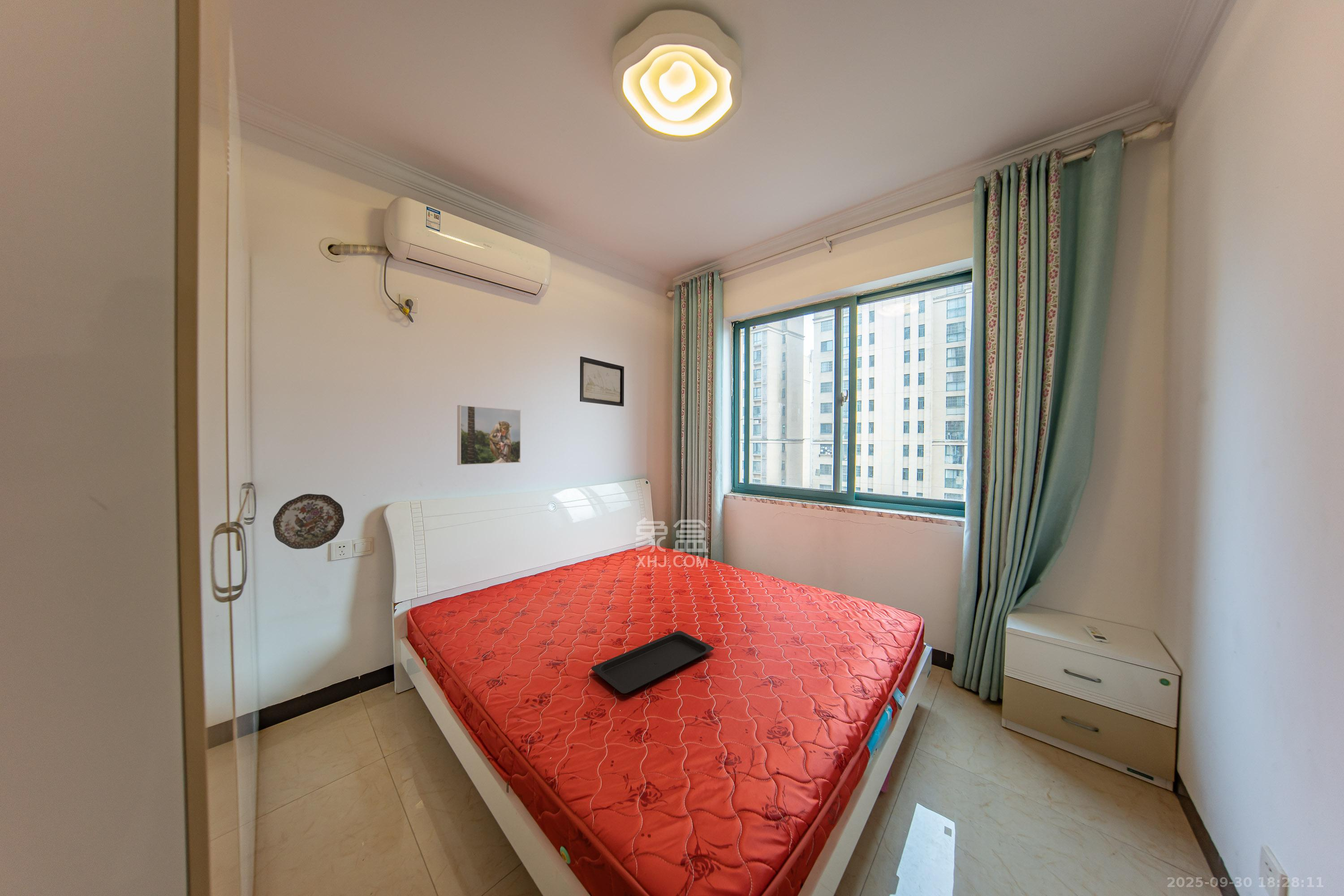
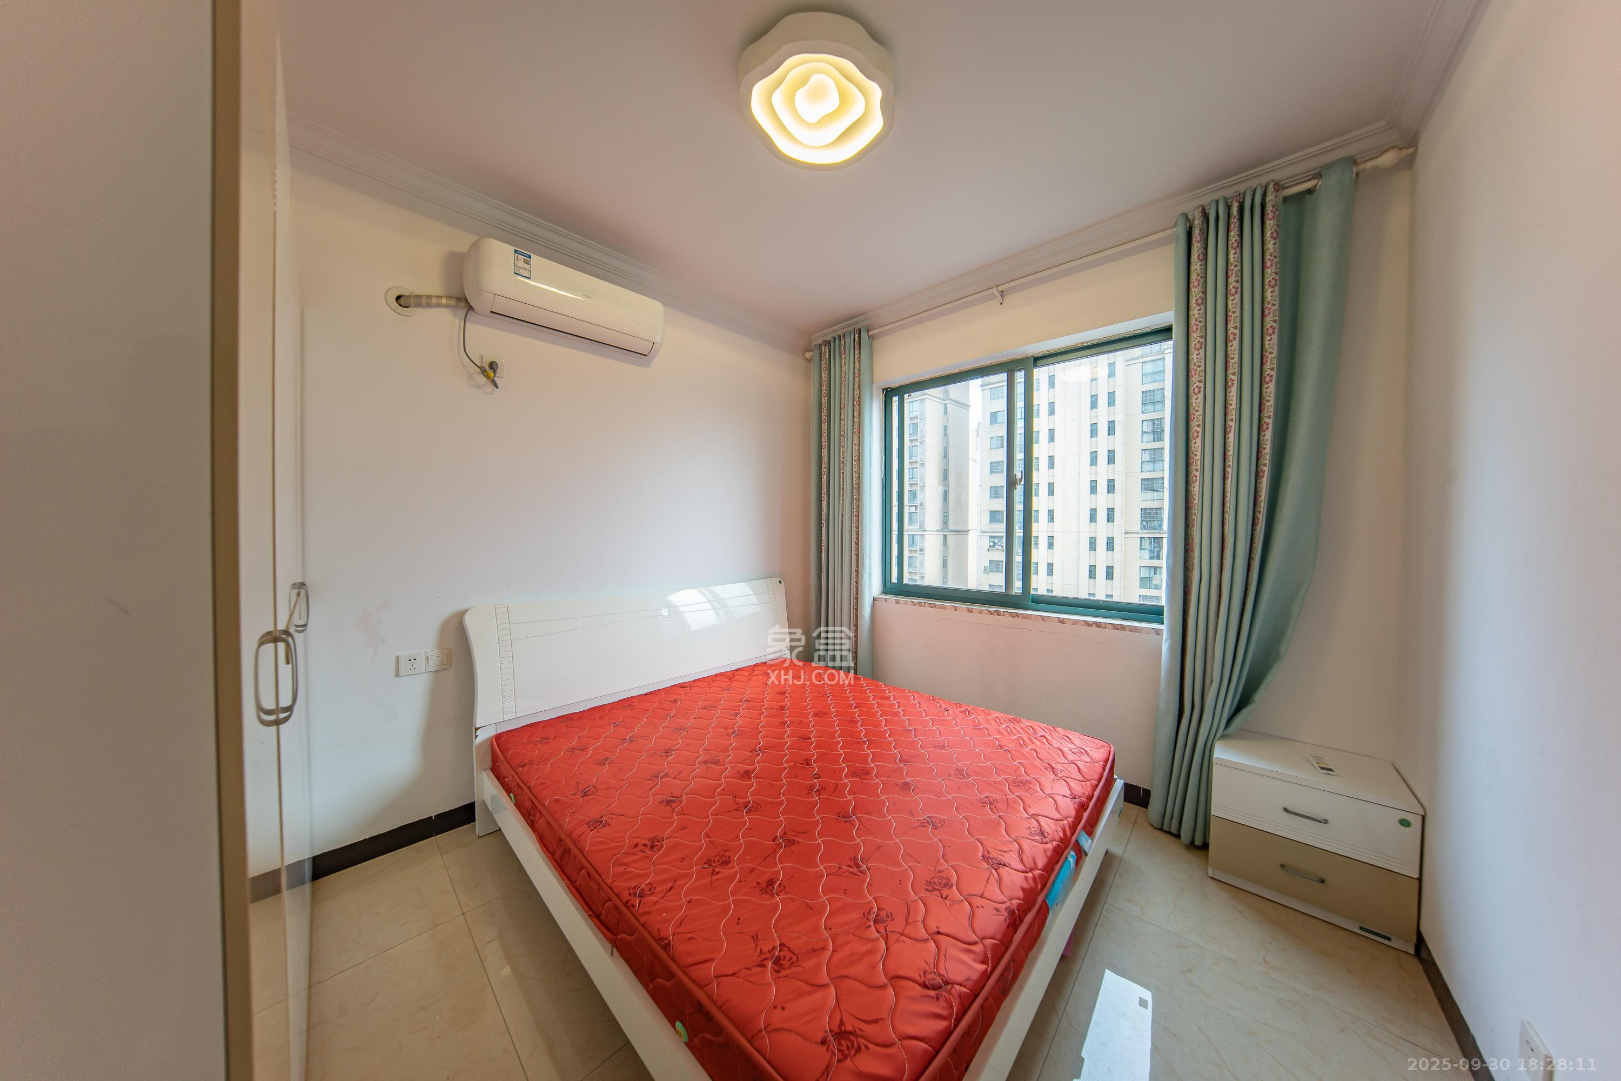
- decorative plate [272,493,345,550]
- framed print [457,405,521,465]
- wall art [579,356,625,407]
- serving tray [591,630,715,694]
